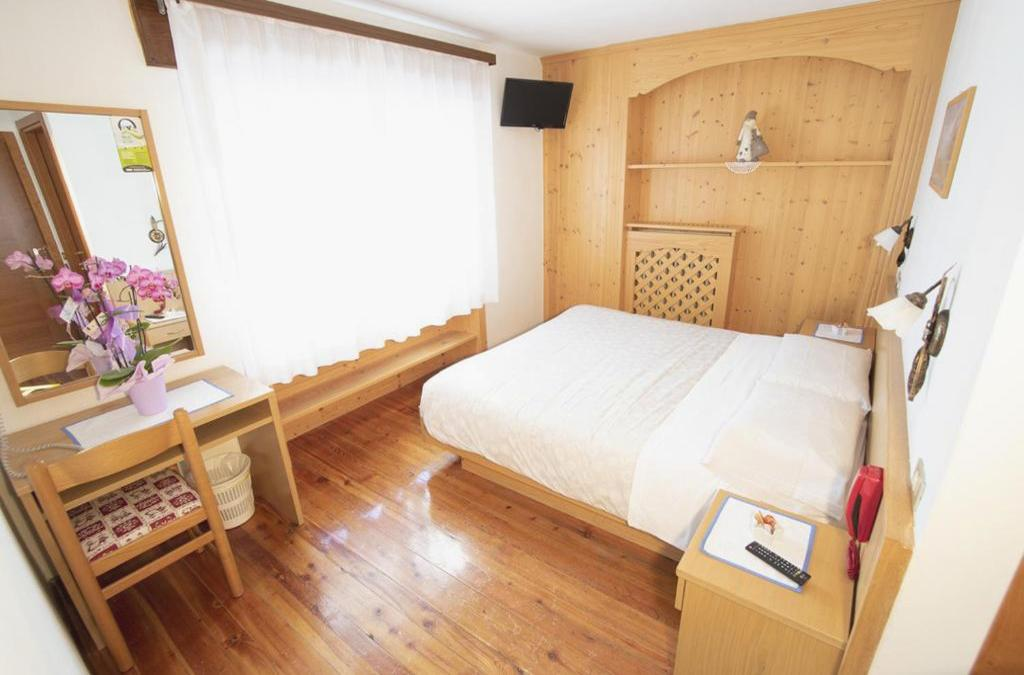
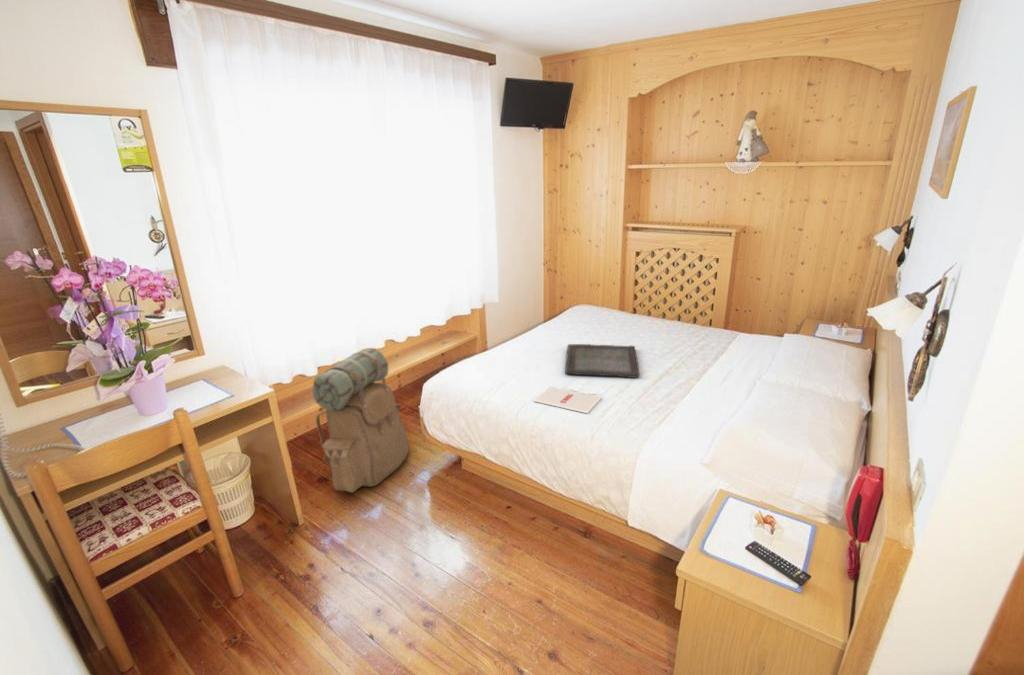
+ serving tray [564,343,640,379]
+ backpack [311,347,410,494]
+ magazine [532,386,603,414]
